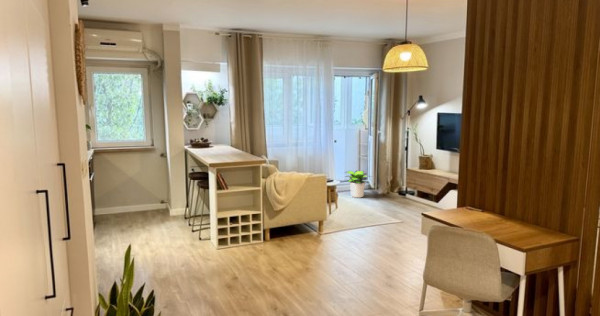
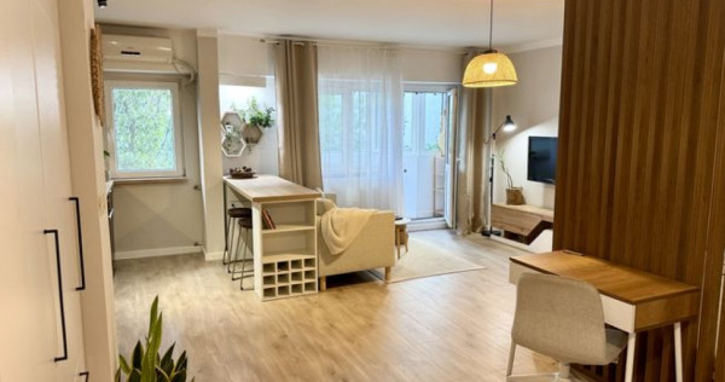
- potted plant [343,170,373,199]
